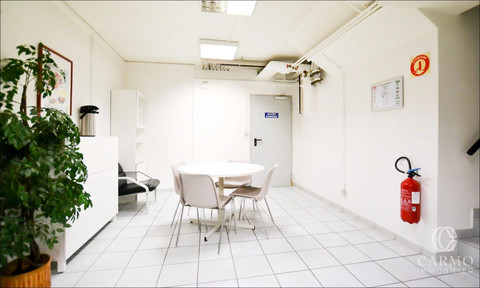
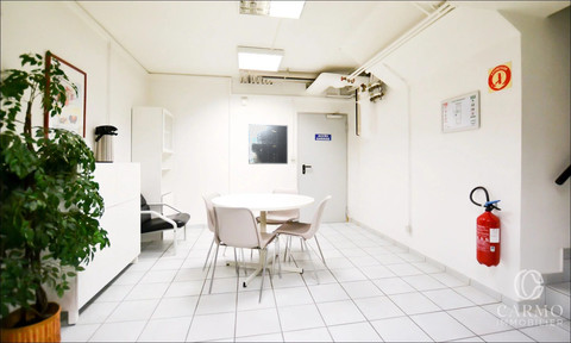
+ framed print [247,123,289,166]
